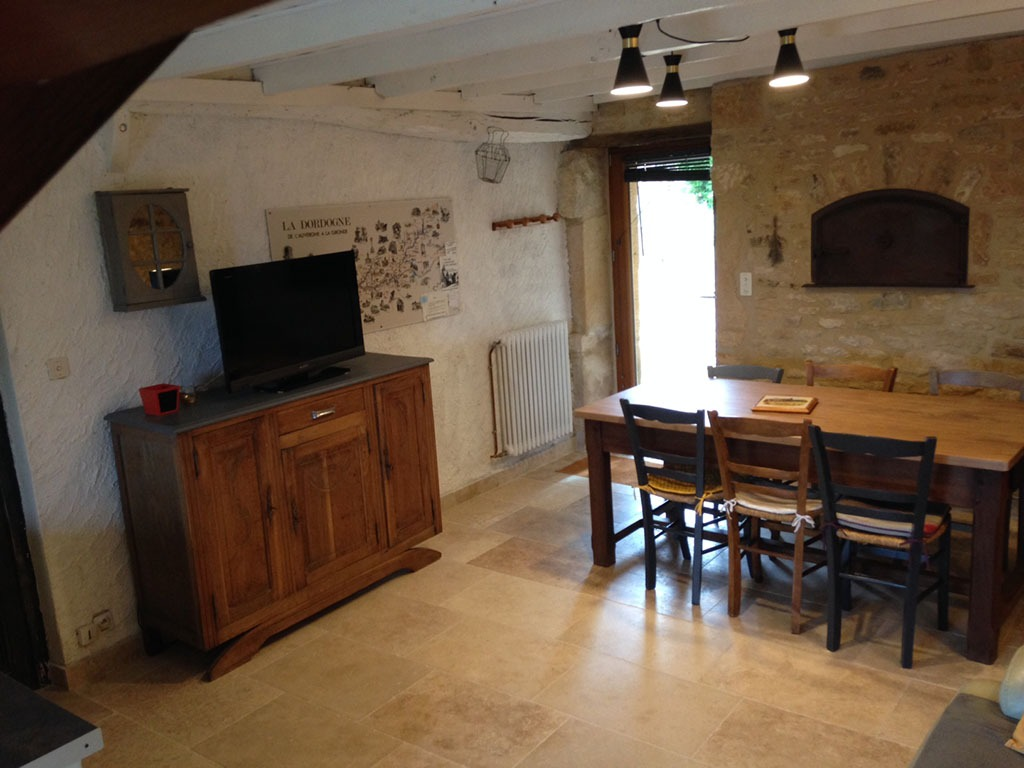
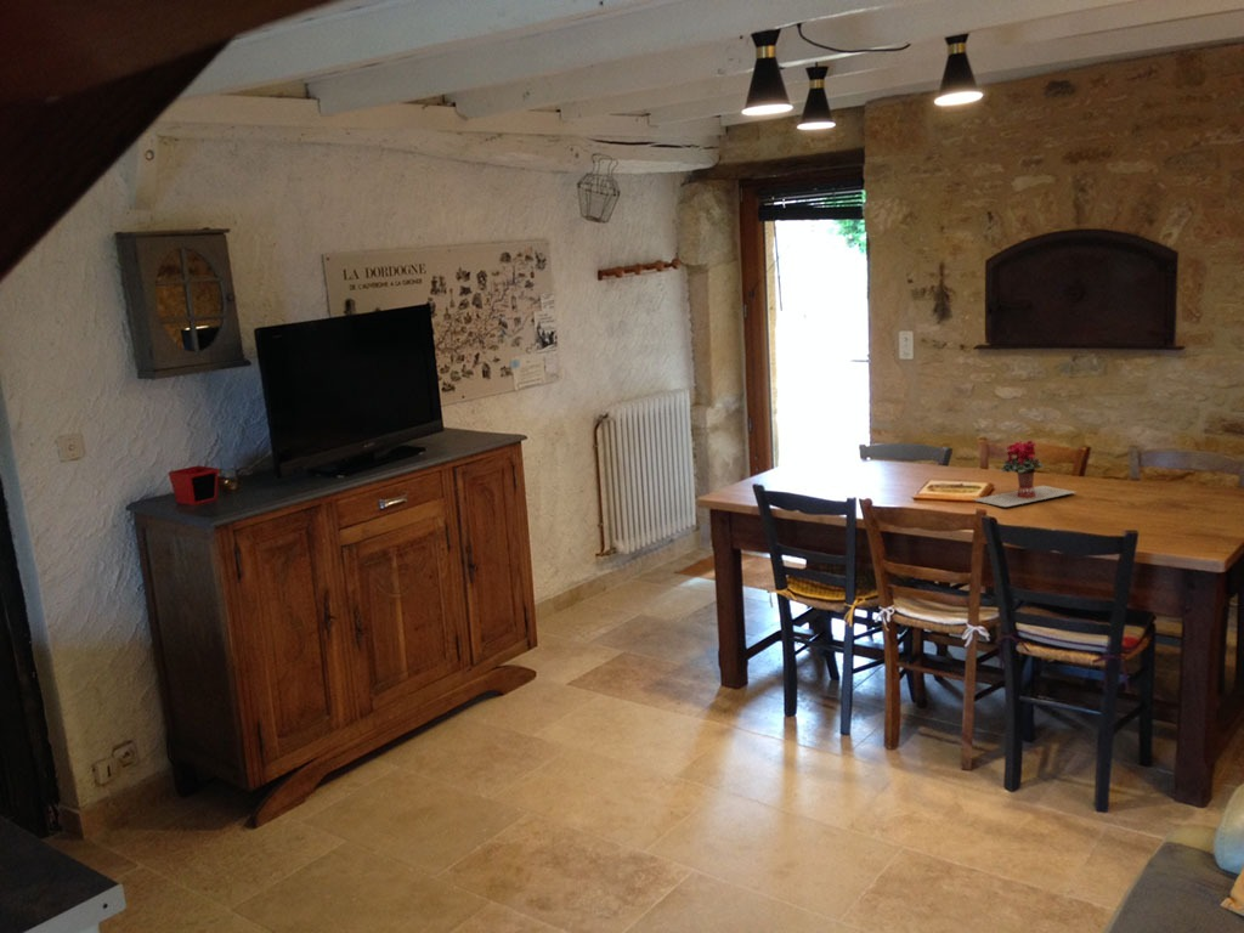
+ potted flower [971,440,1076,508]
